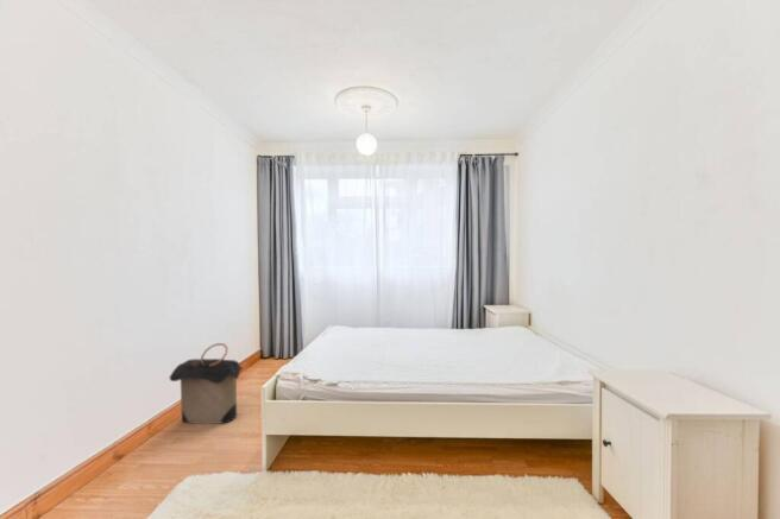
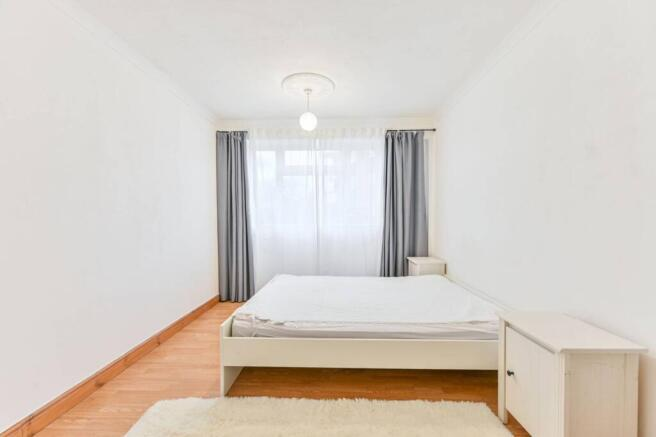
- laundry hamper [169,342,244,425]
